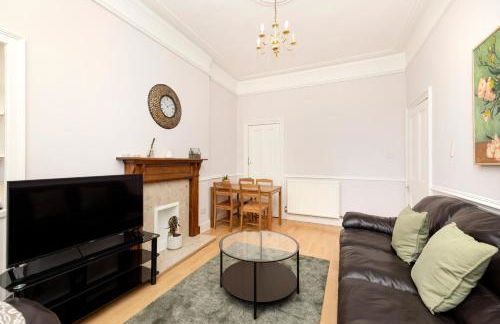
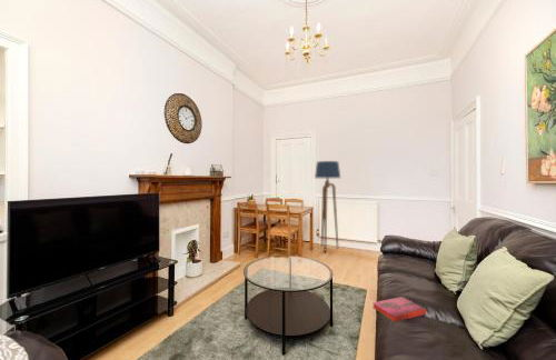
+ floor lamp [314,160,341,253]
+ hardback book [371,296,427,323]
